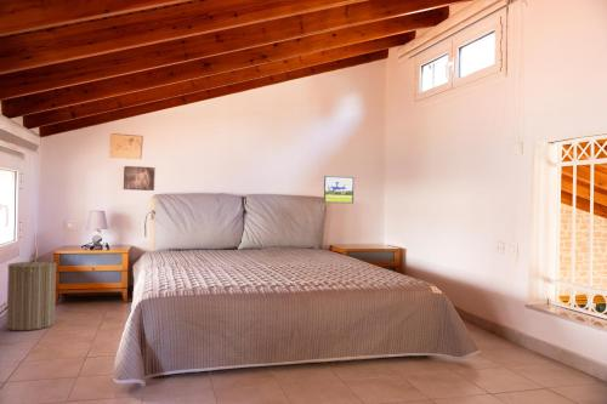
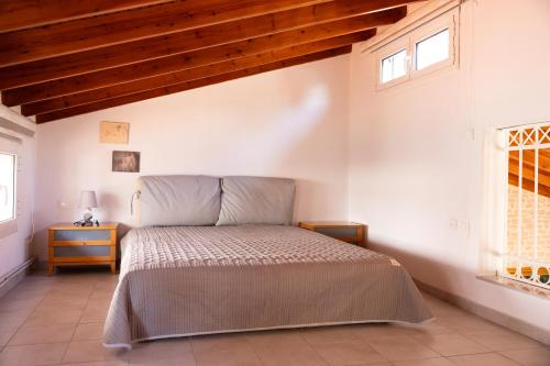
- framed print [323,175,354,204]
- laundry hamper [6,252,58,331]
